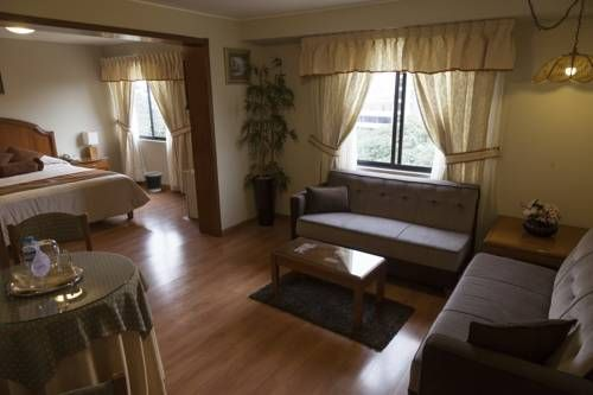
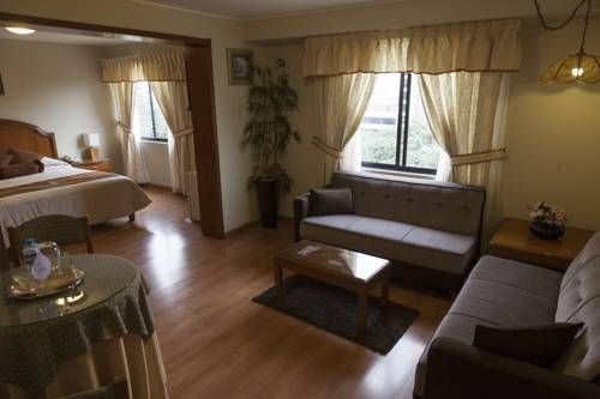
- wastebasket [142,171,164,192]
